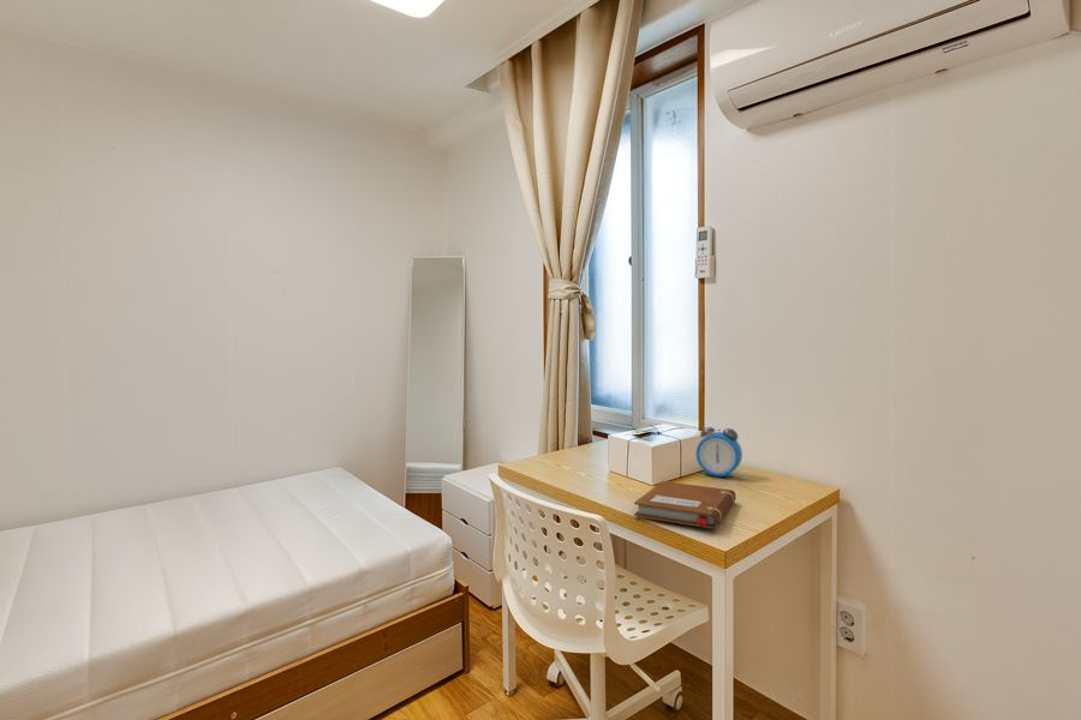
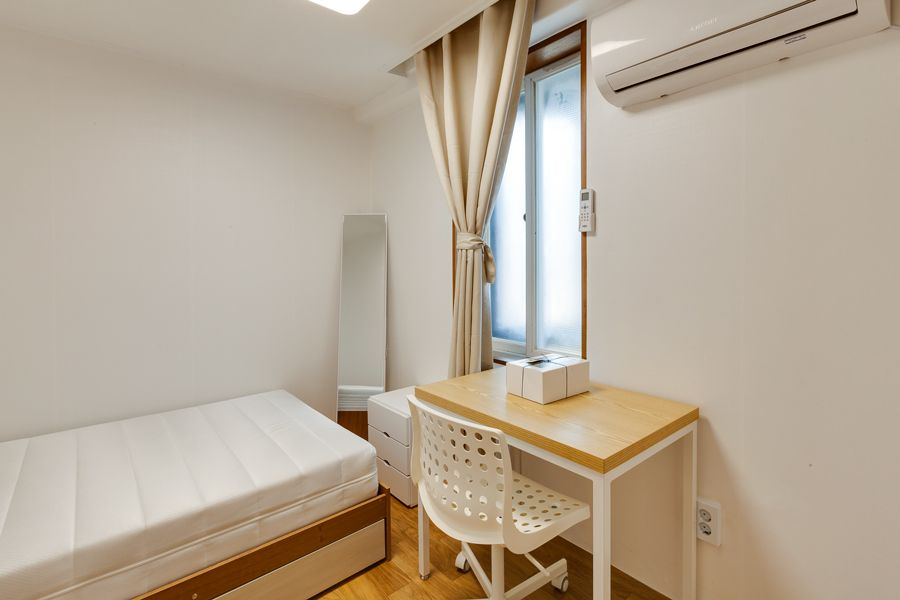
- notebook [633,480,736,529]
- alarm clock [695,426,743,479]
